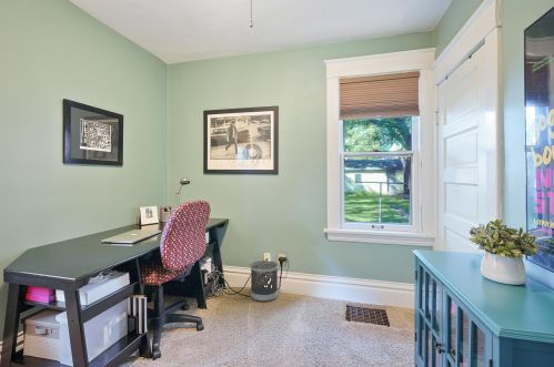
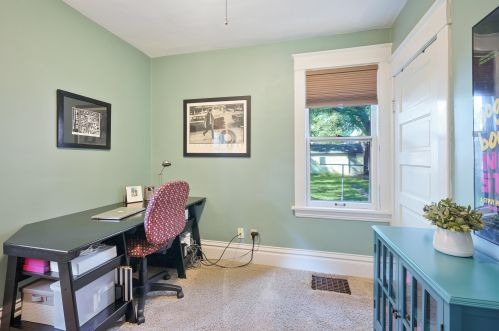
- wastebasket [250,259,279,303]
